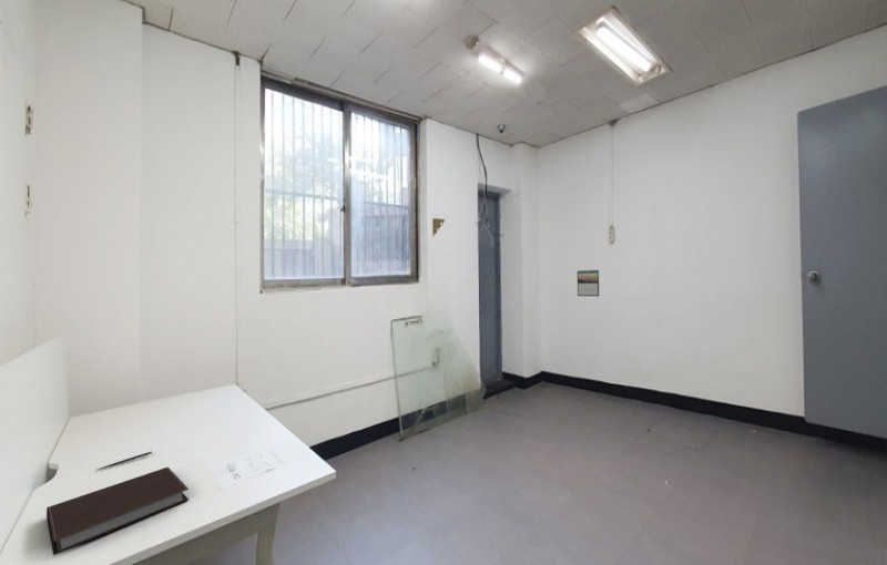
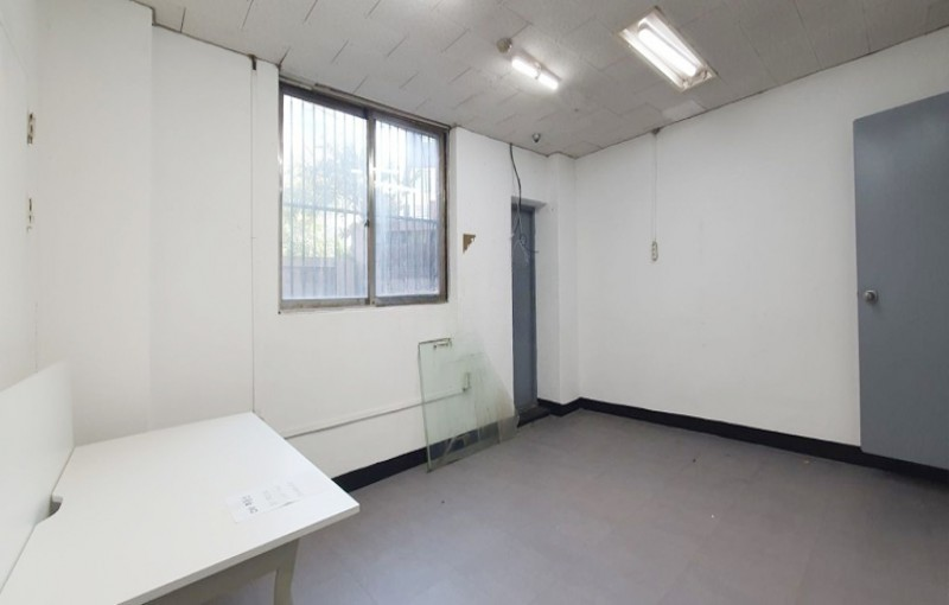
- pen [94,451,153,472]
- calendar [577,268,600,297]
- notebook [45,466,190,556]
